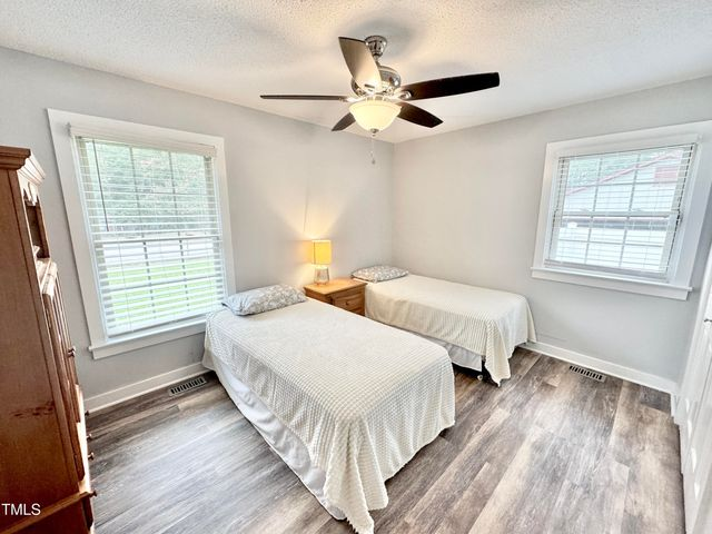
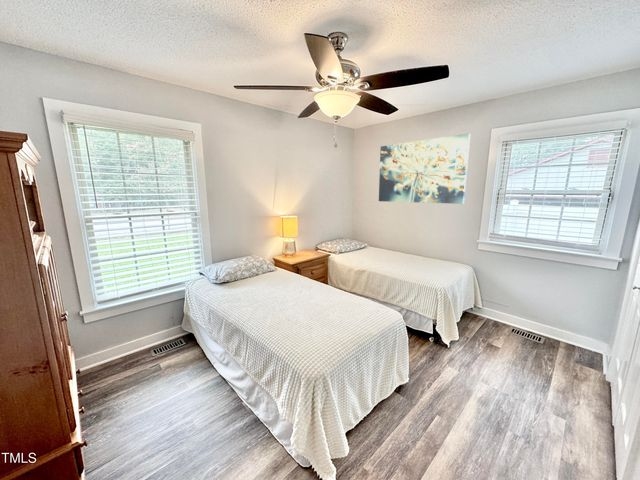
+ wall art [378,132,472,205]
